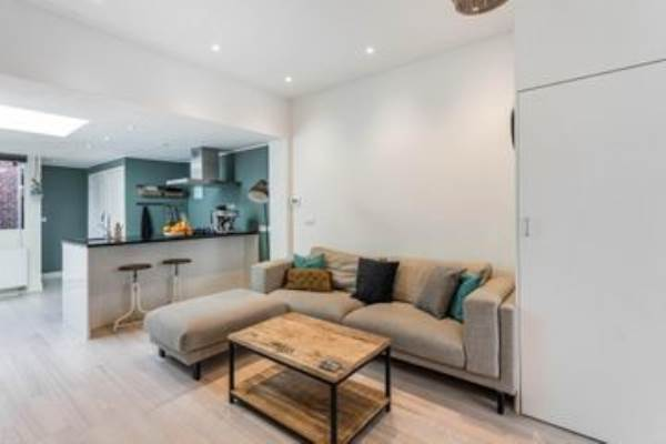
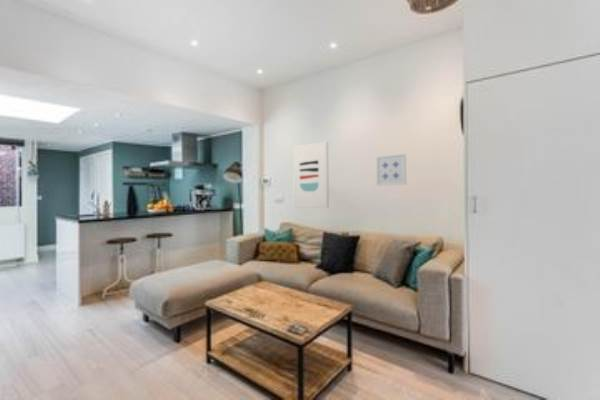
+ wall art [292,141,330,209]
+ wall art [375,153,407,187]
